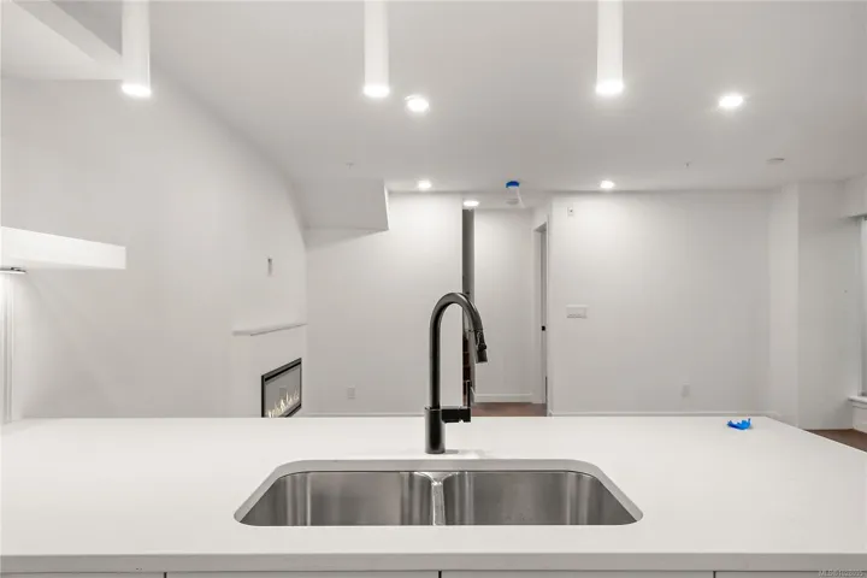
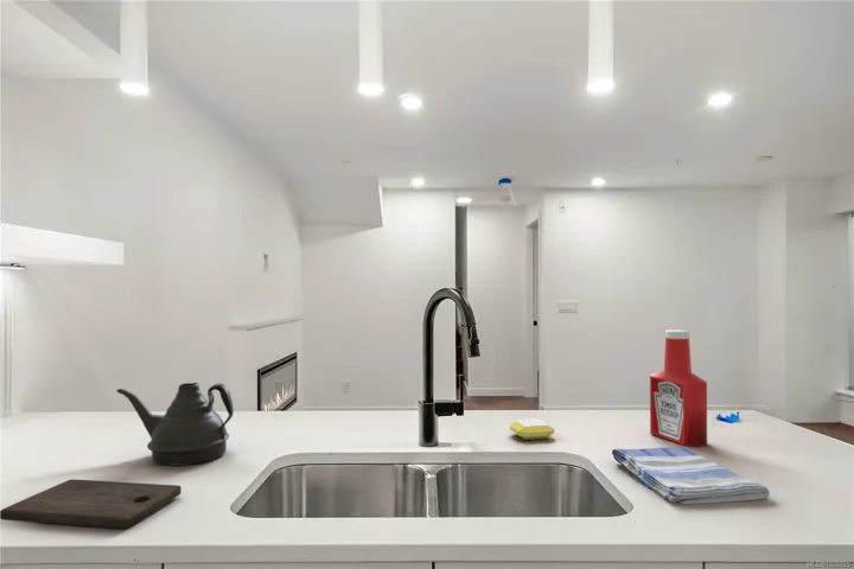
+ soap bottle [649,328,708,448]
+ dish towel [611,447,771,505]
+ cutting board [0,478,183,530]
+ soap bar [509,418,555,441]
+ teapot [115,382,235,467]
